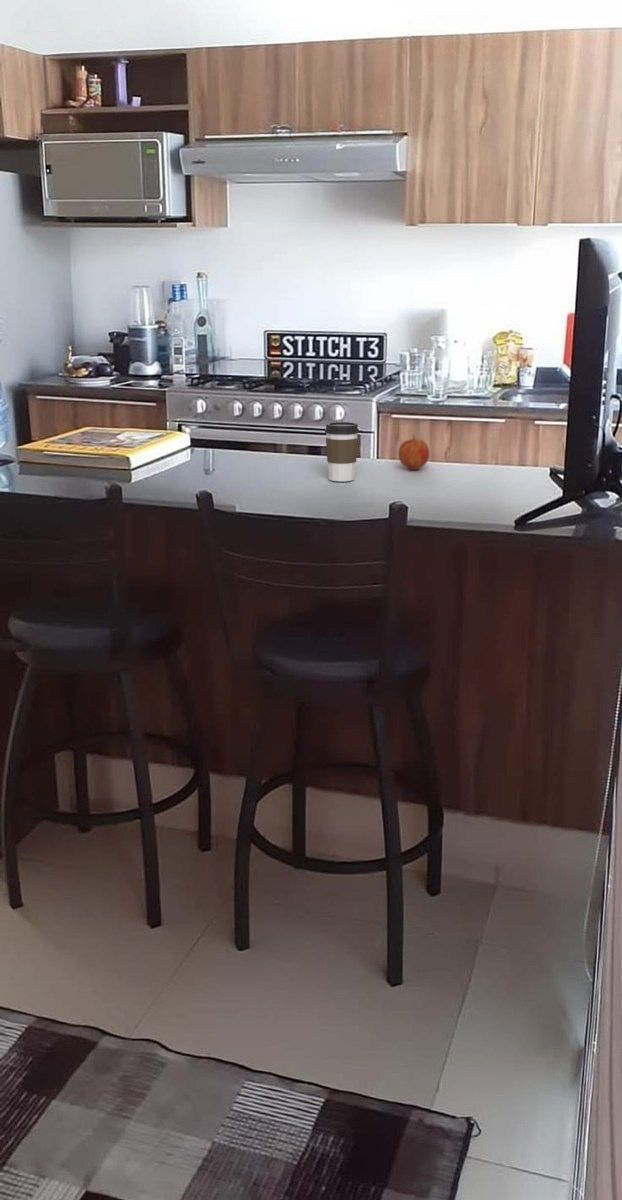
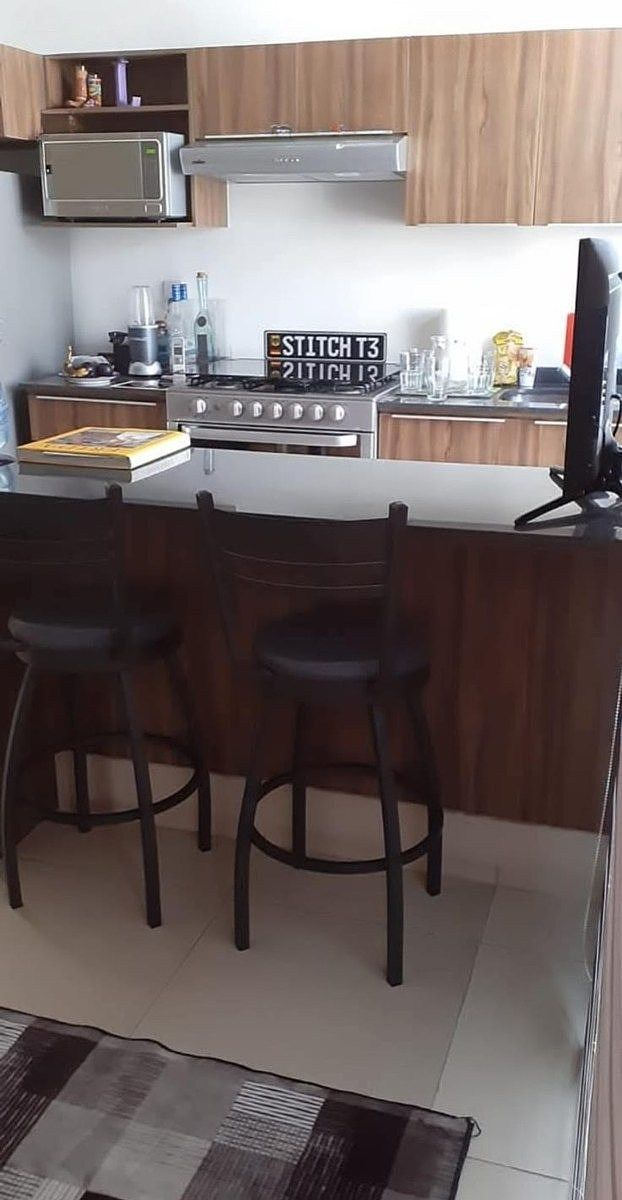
- fruit [398,433,430,471]
- coffee cup [324,421,360,482]
